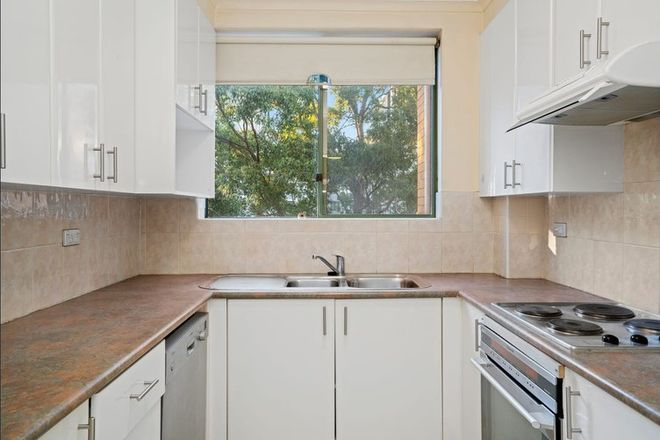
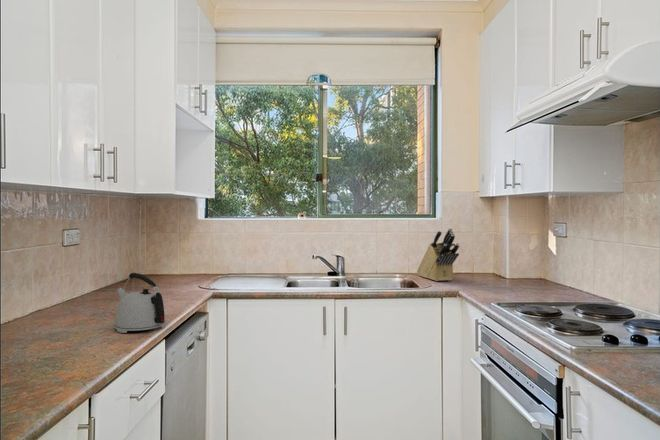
+ knife block [416,227,460,282]
+ kettle [114,272,167,334]
